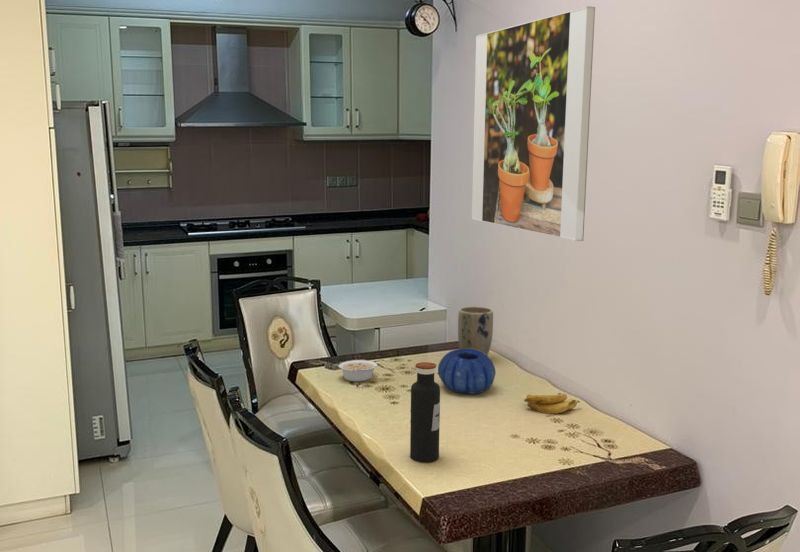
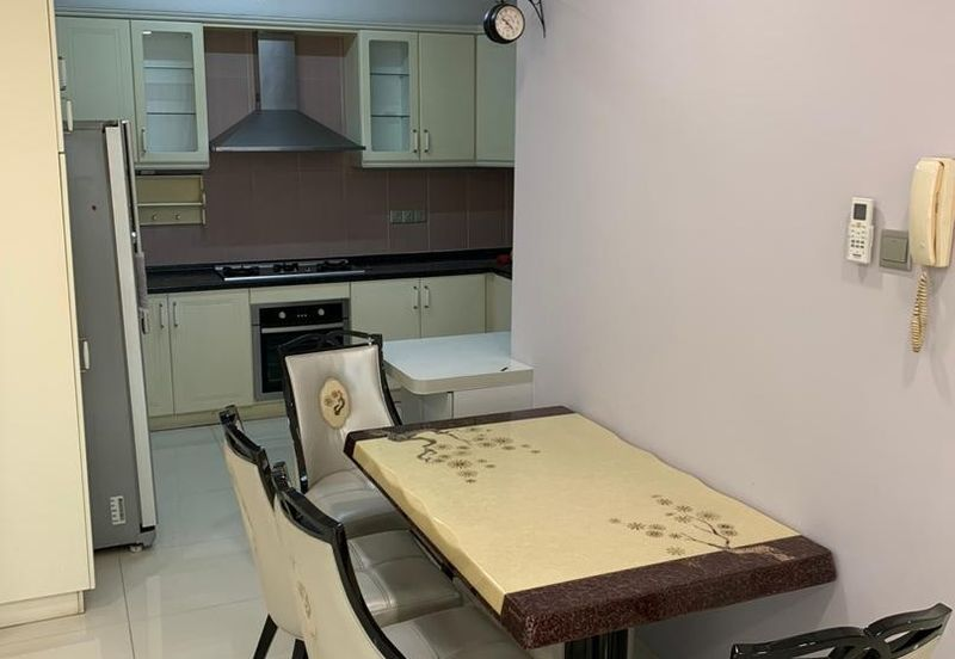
- banana [523,392,581,415]
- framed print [471,5,596,242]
- decorative bowl [437,348,497,395]
- plant pot [457,306,494,356]
- water bottle [409,361,441,464]
- legume [338,359,384,383]
